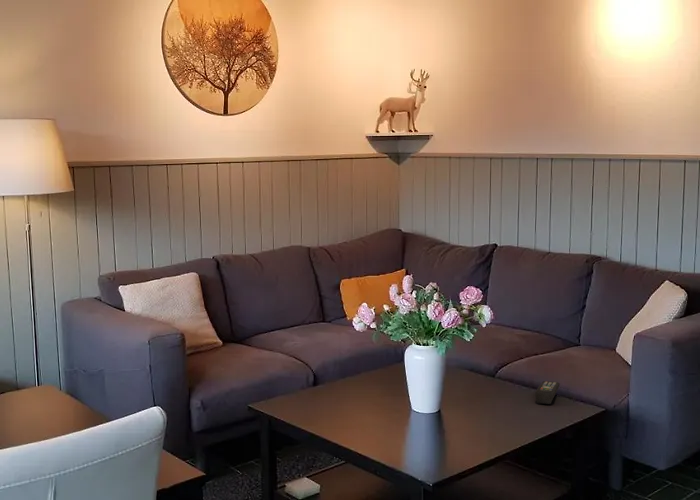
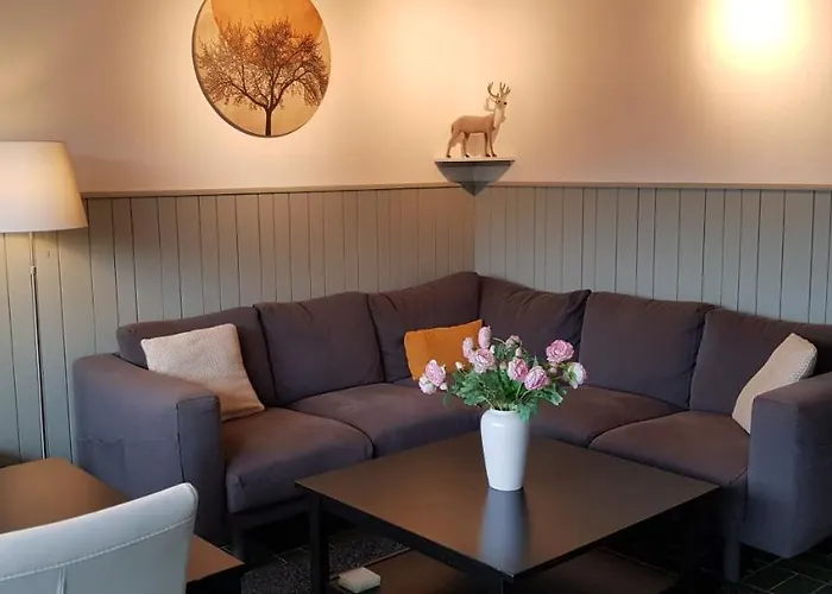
- remote control [534,380,561,405]
